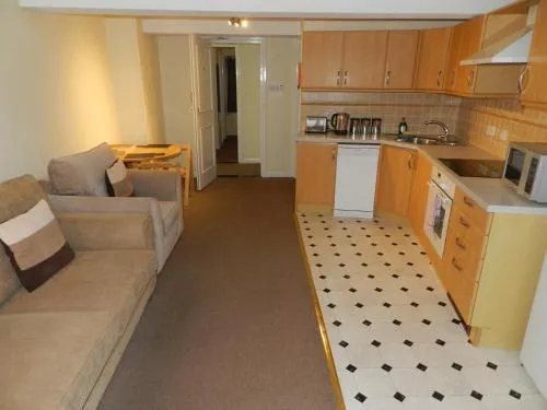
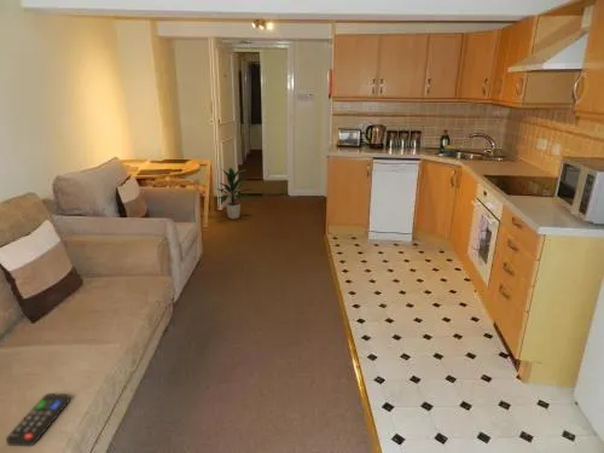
+ indoor plant [214,167,255,220]
+ remote control [5,393,71,447]
